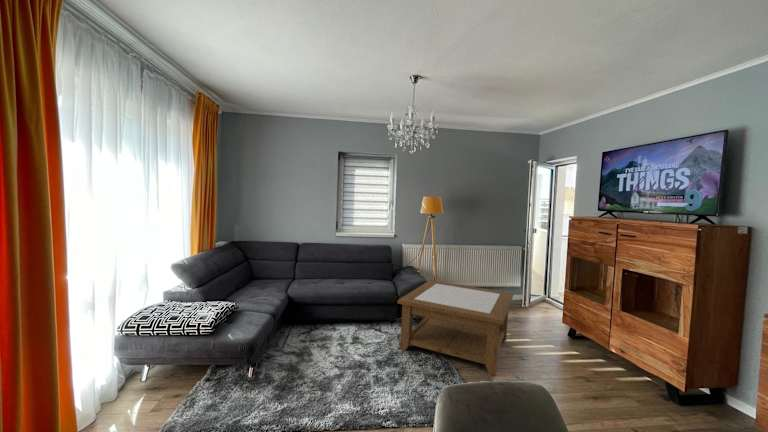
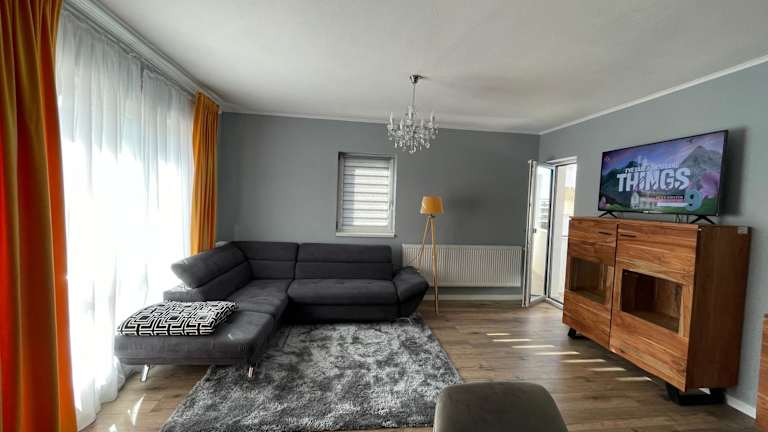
- coffee table [396,279,514,377]
